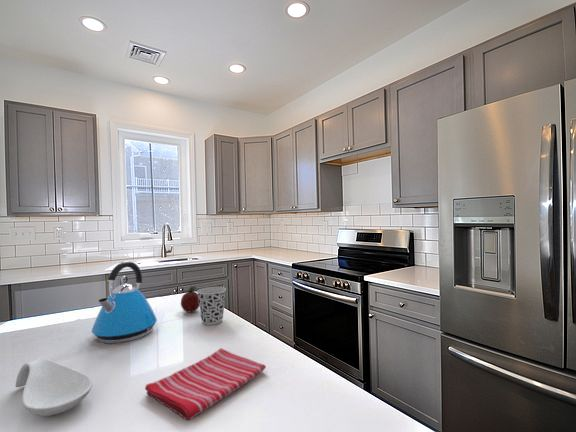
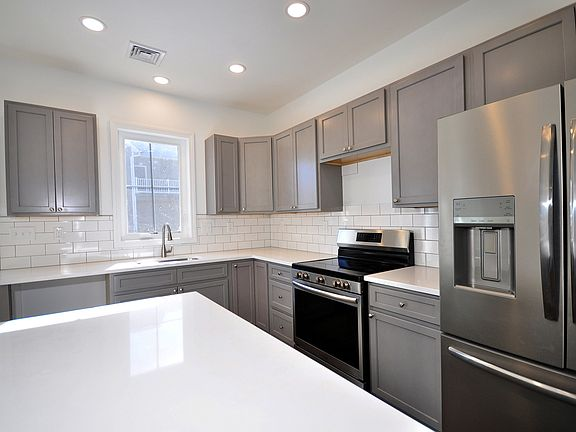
- spoon rest [15,357,93,417]
- fruit [180,285,200,313]
- cup [196,286,227,326]
- kettle [91,260,158,344]
- dish towel [144,347,267,421]
